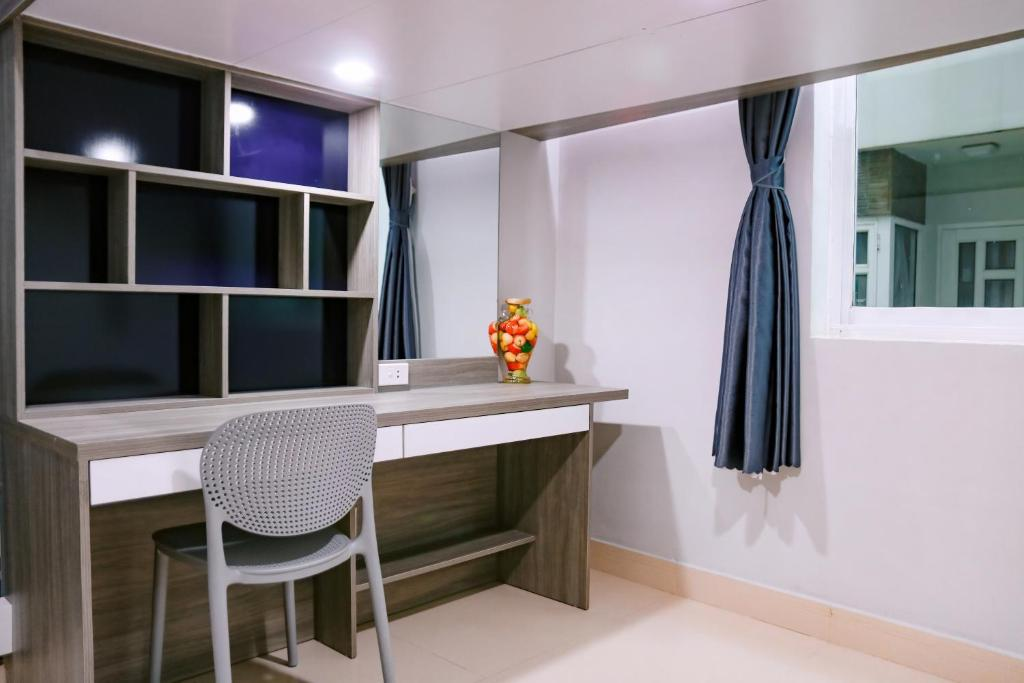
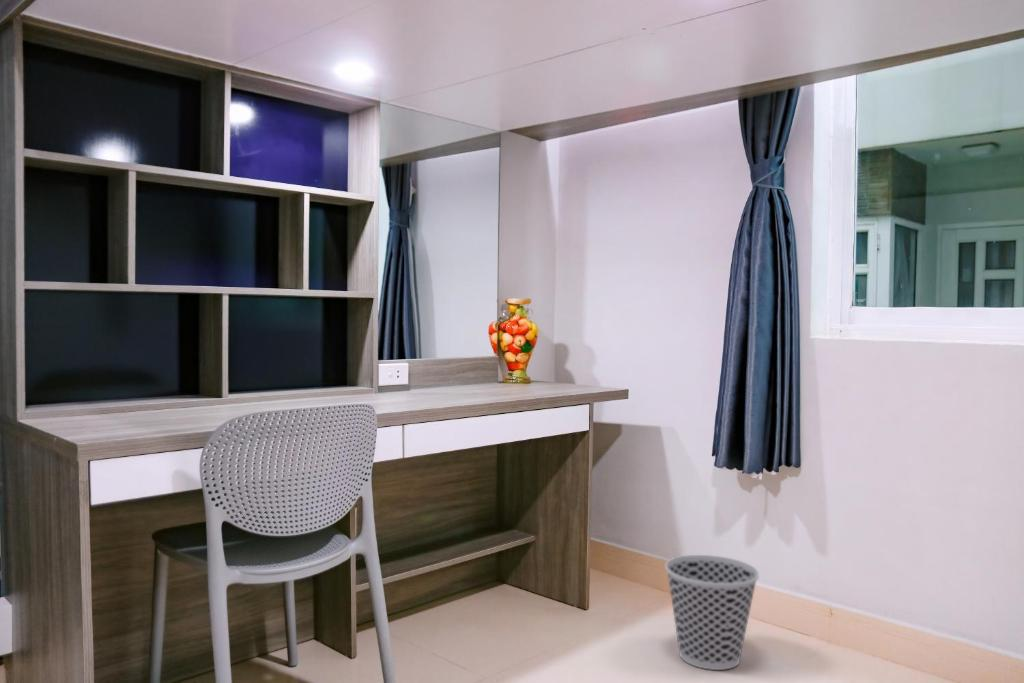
+ wastebasket [664,554,760,671]
